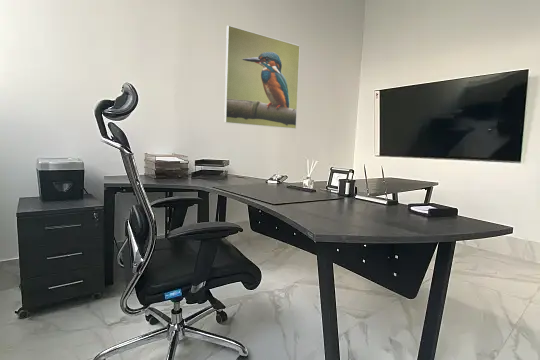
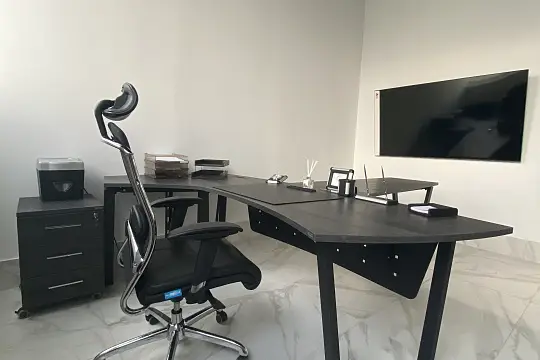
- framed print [223,24,301,130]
